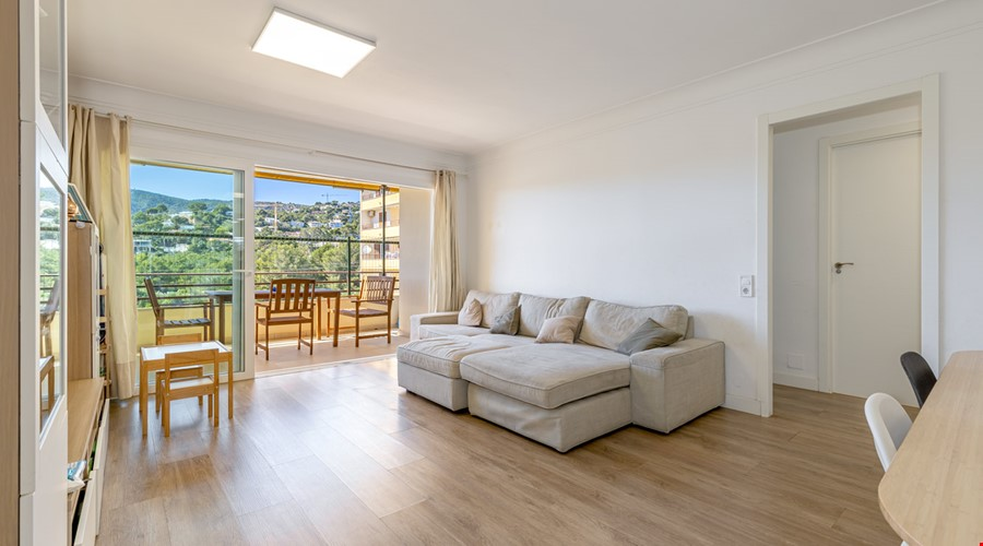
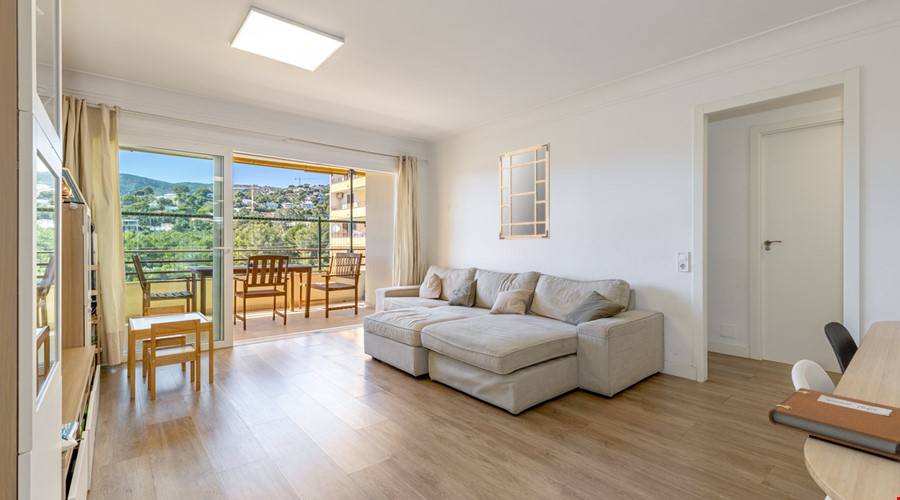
+ notebook [768,387,900,461]
+ mirror [498,142,551,241]
